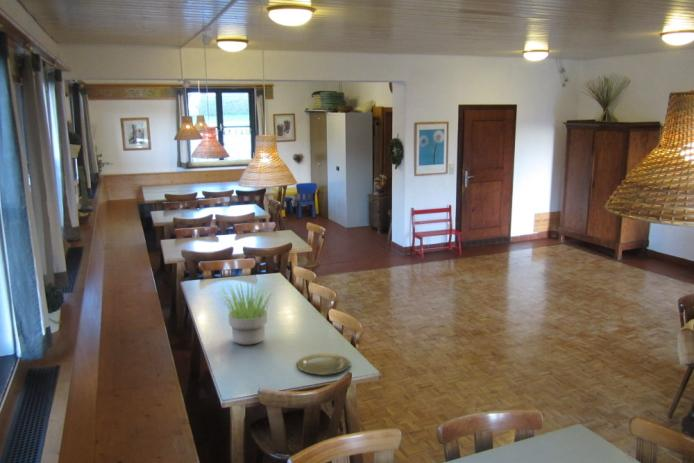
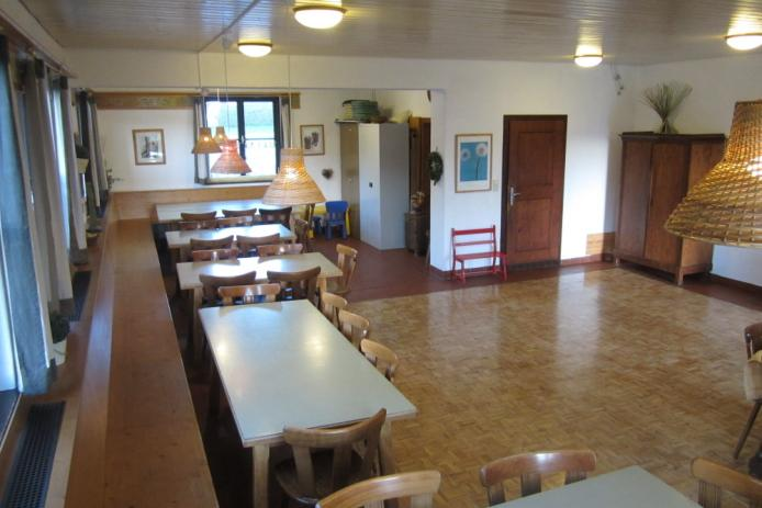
- potted plant [218,280,278,346]
- plate [296,352,351,376]
